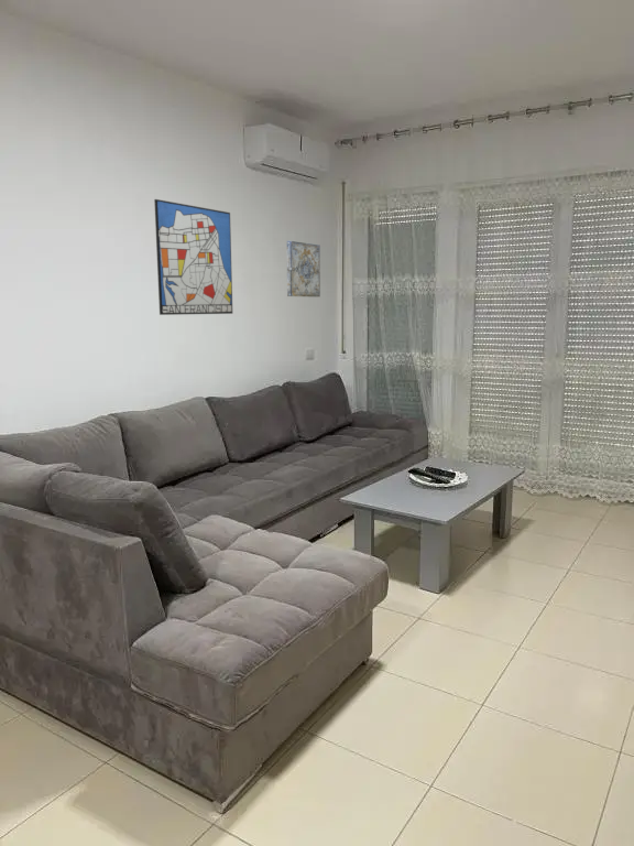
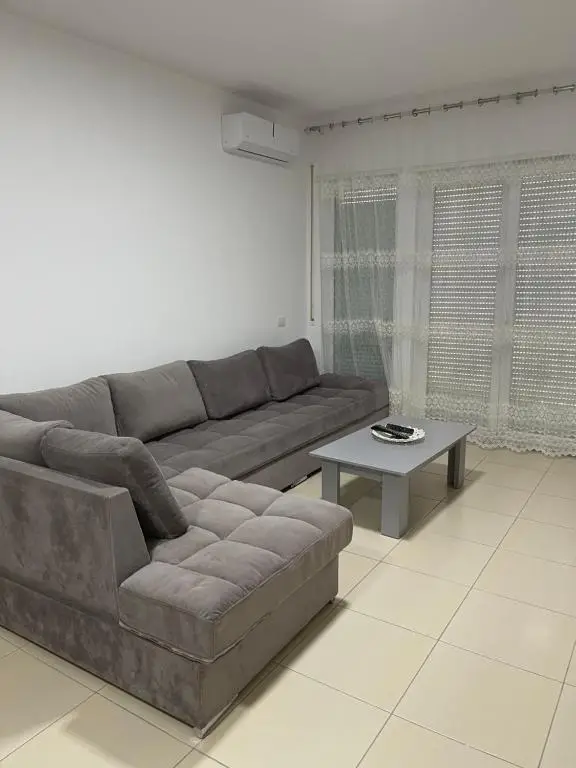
- wall art [286,240,321,297]
- wall art [153,198,233,316]
